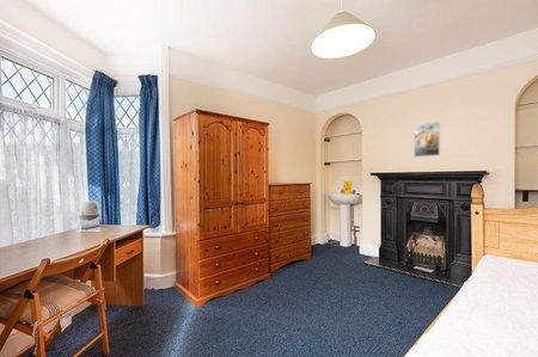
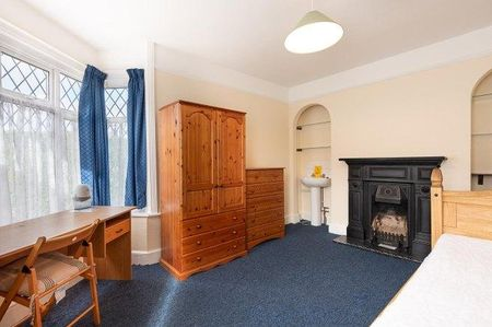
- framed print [412,121,441,158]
